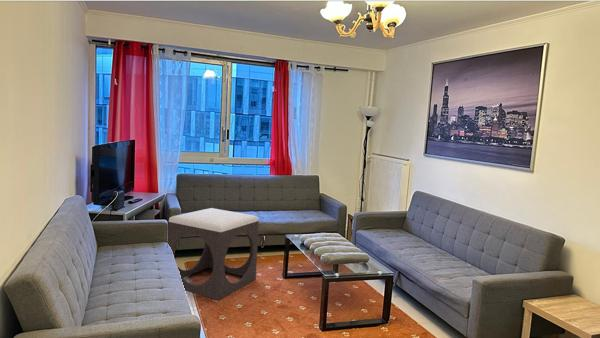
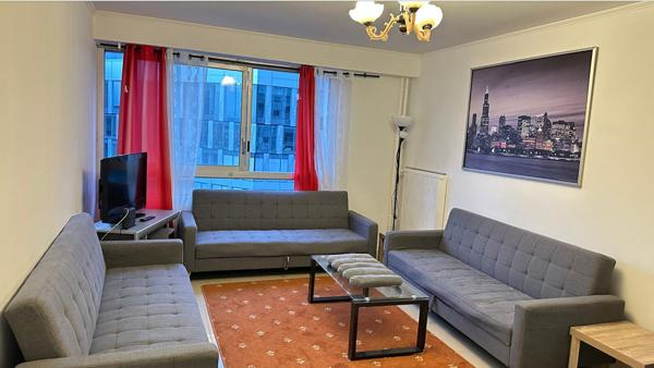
- footstool [167,207,260,301]
